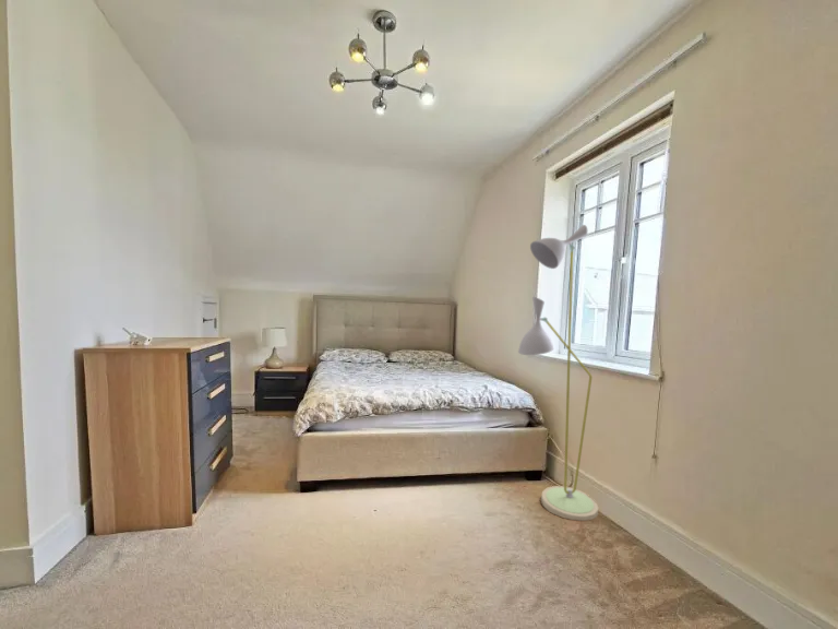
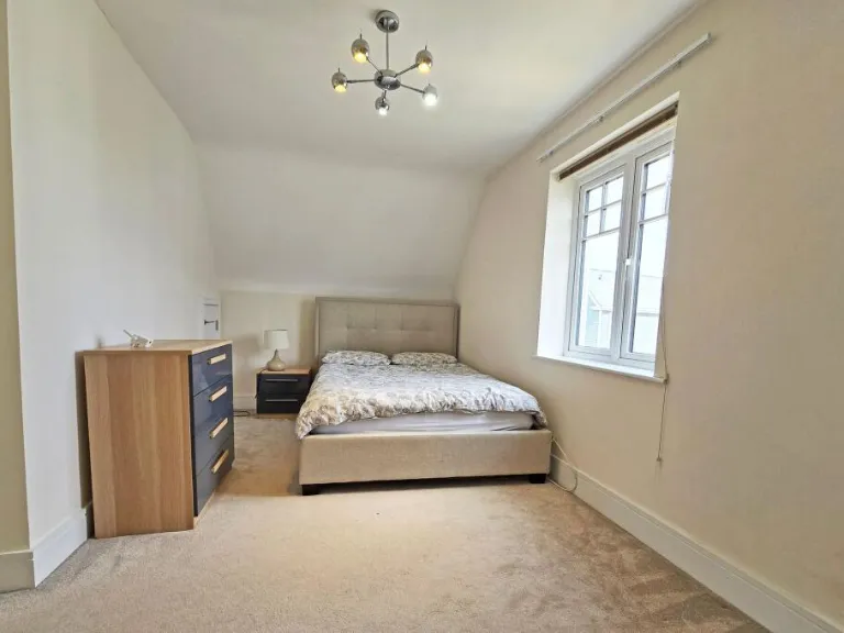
- floor lamp [517,224,599,522]
